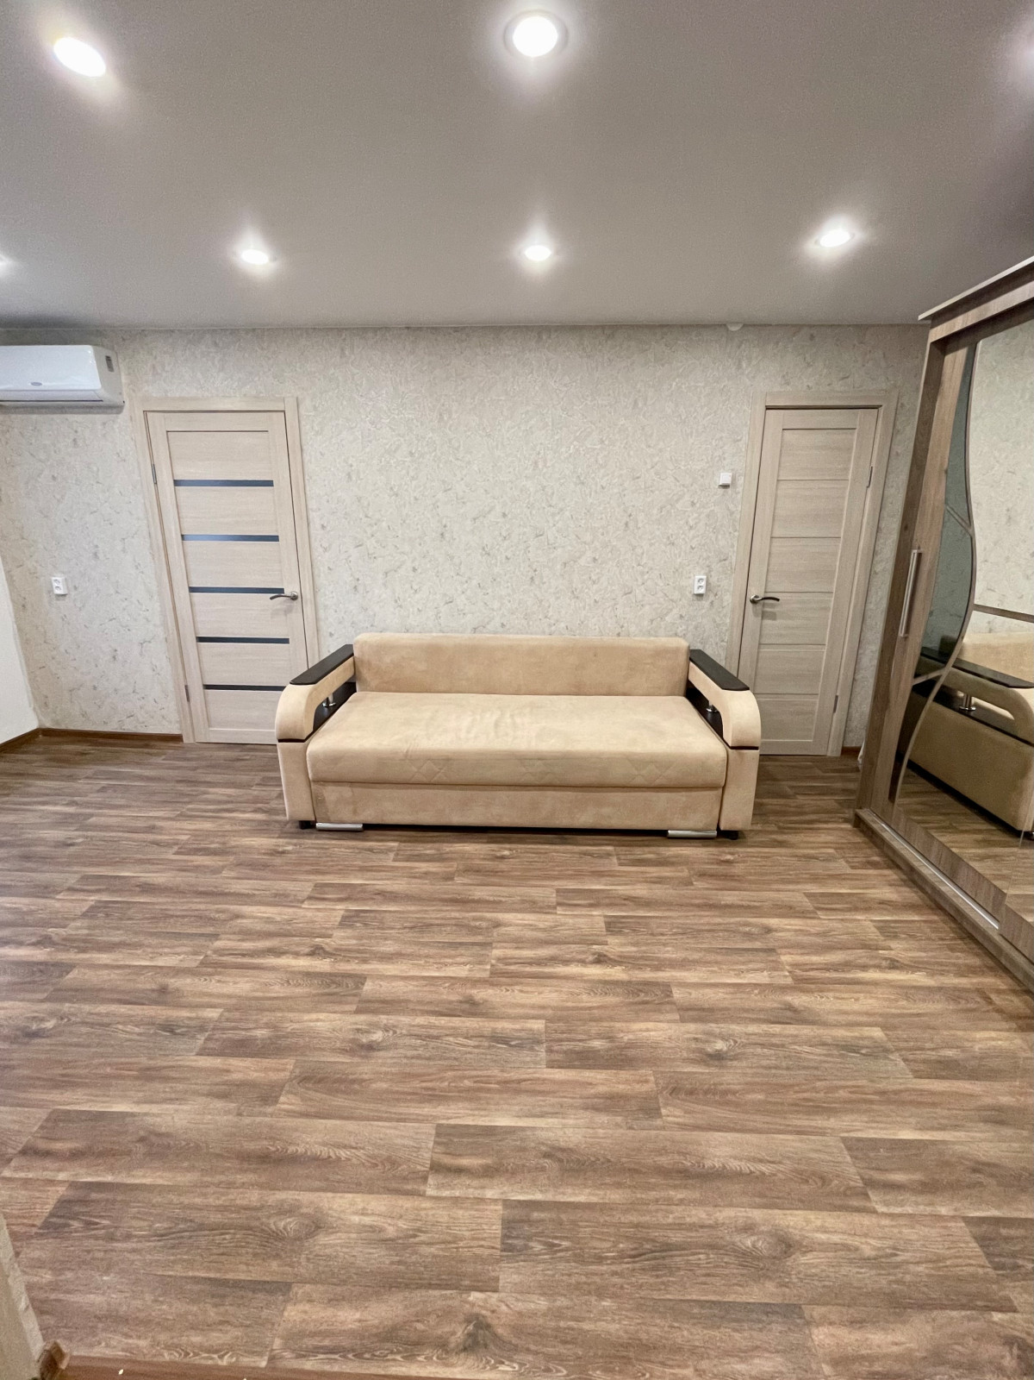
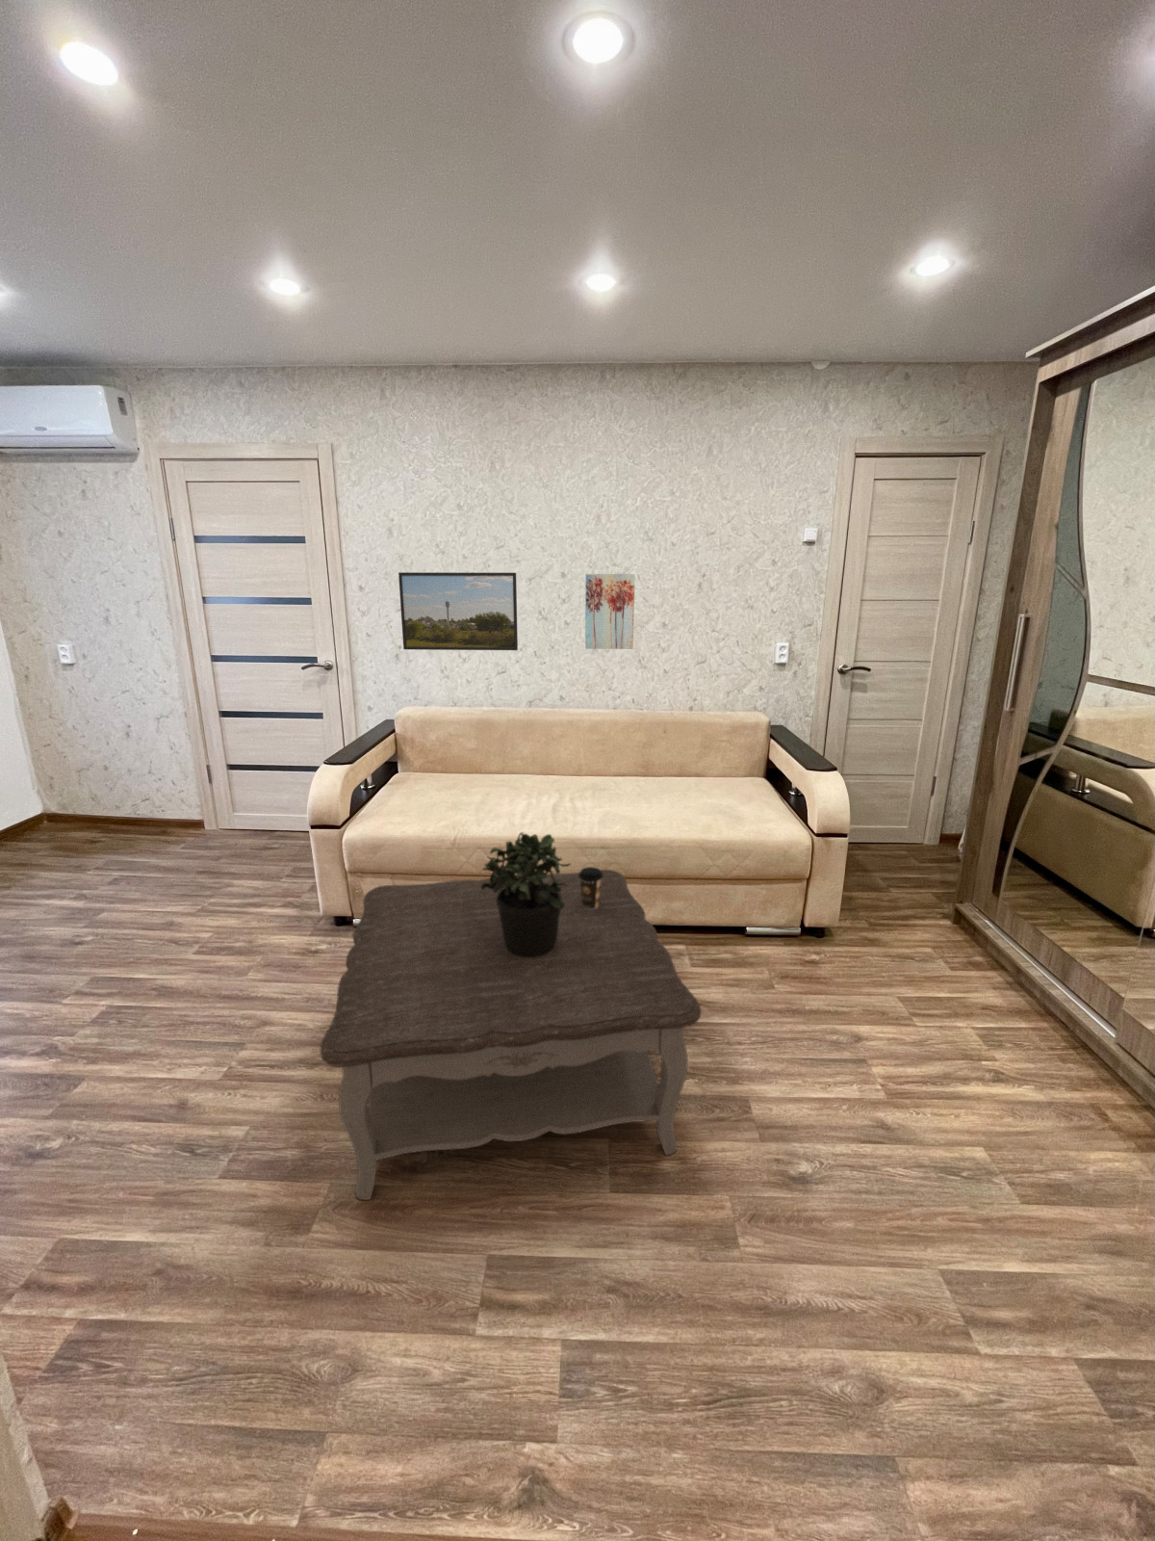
+ coffee cup [579,866,603,909]
+ coffee table [319,869,701,1201]
+ wall art [585,573,636,650]
+ potted plant [482,831,573,957]
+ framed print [398,572,519,652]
